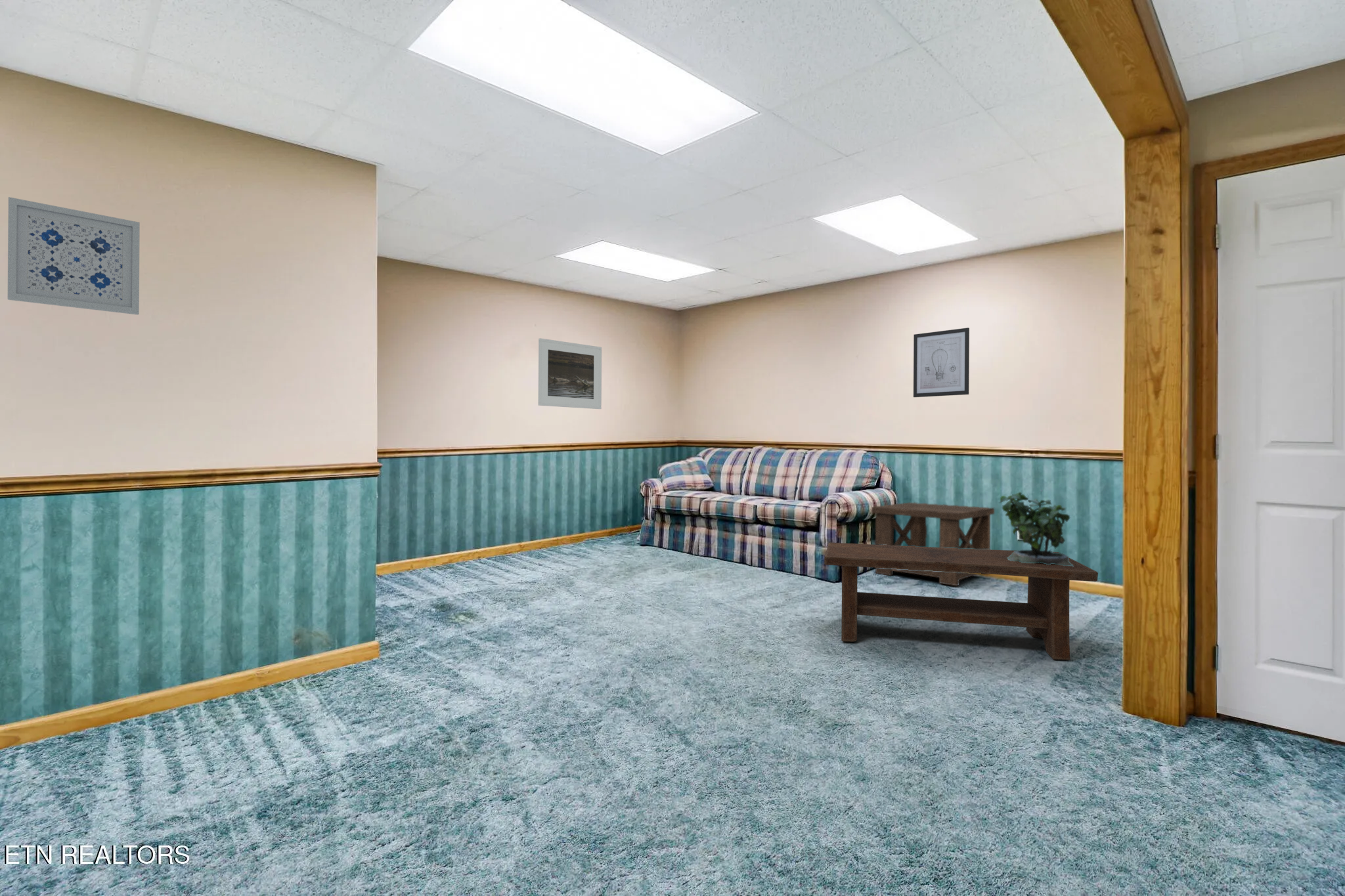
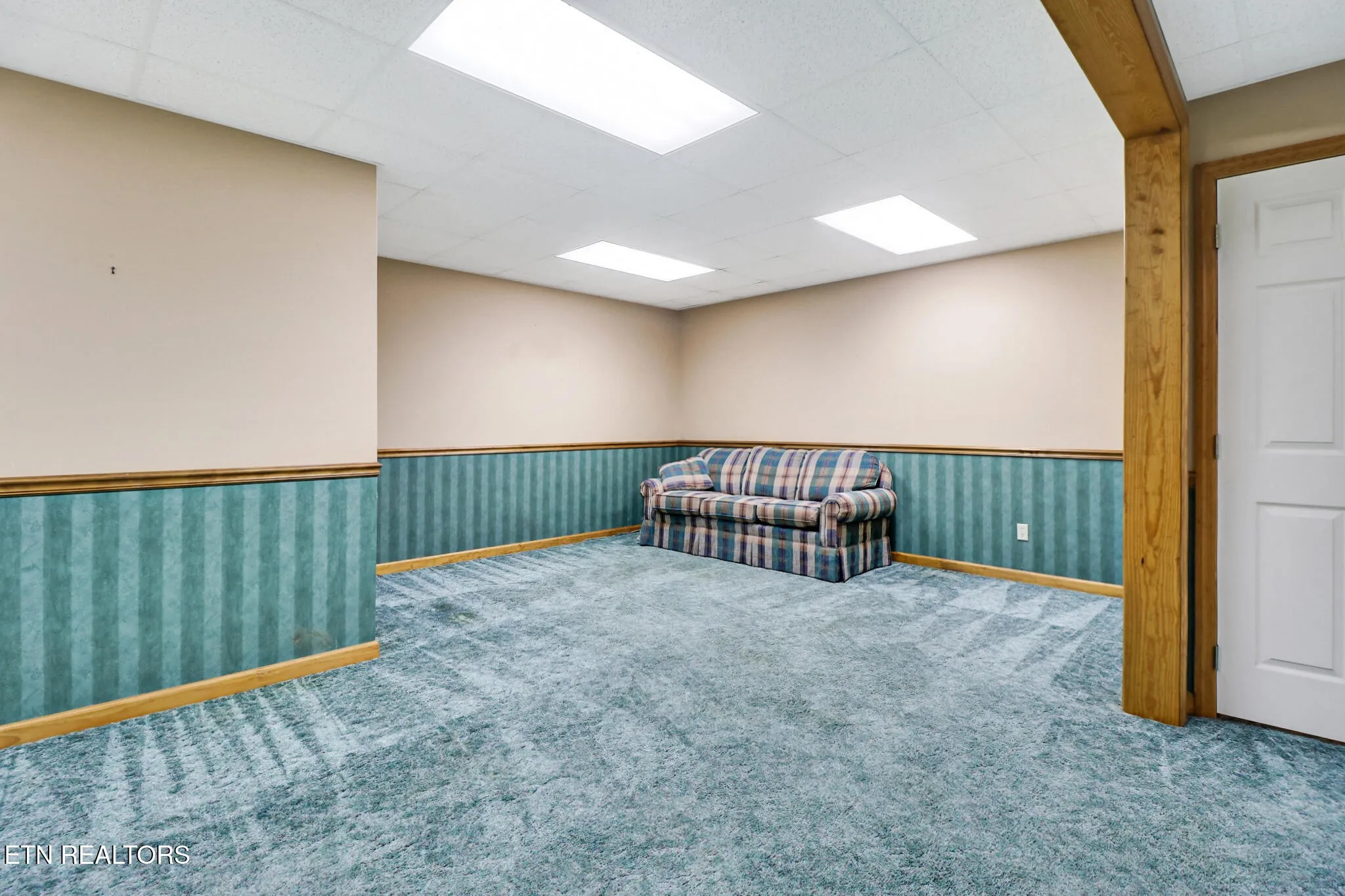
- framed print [538,337,602,410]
- side table [871,502,995,587]
- wall art [7,196,141,316]
- wall art [913,327,970,398]
- potted plant [999,489,1073,566]
- coffee table [824,542,1099,661]
